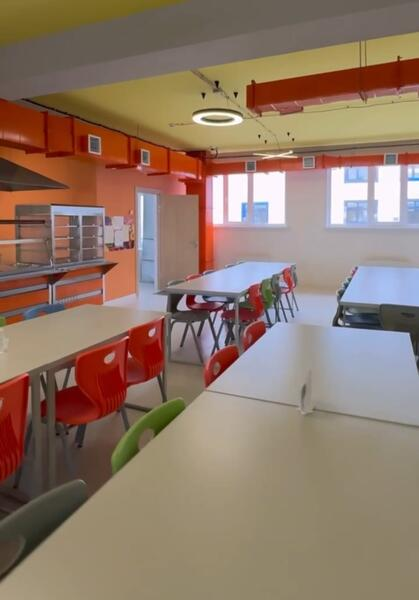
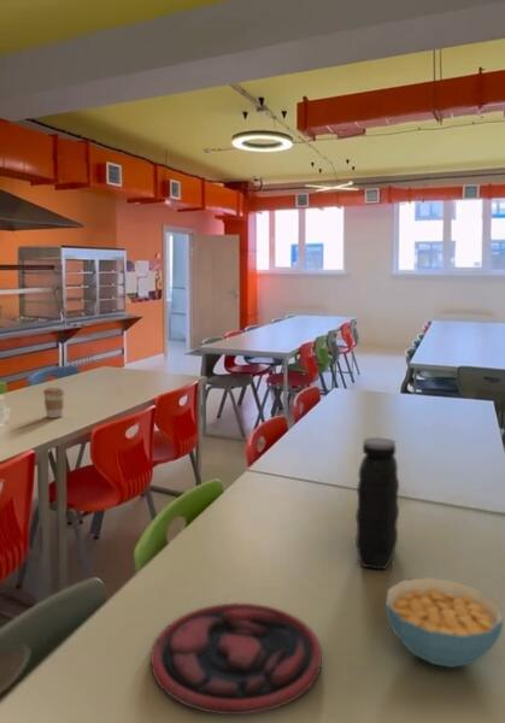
+ water jug [354,436,400,570]
+ cereal bowl [384,576,505,669]
+ plate [149,602,323,716]
+ coffee cup [42,387,66,419]
